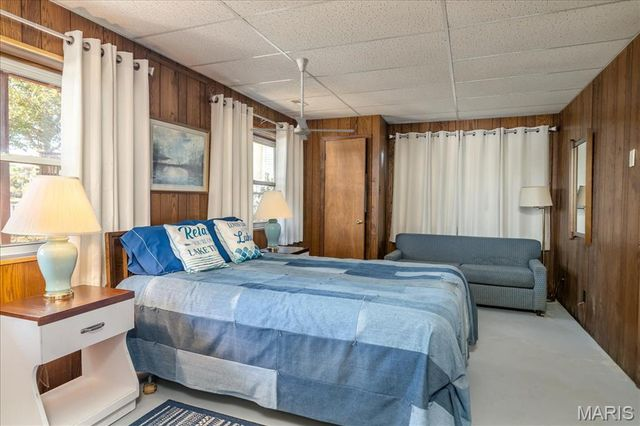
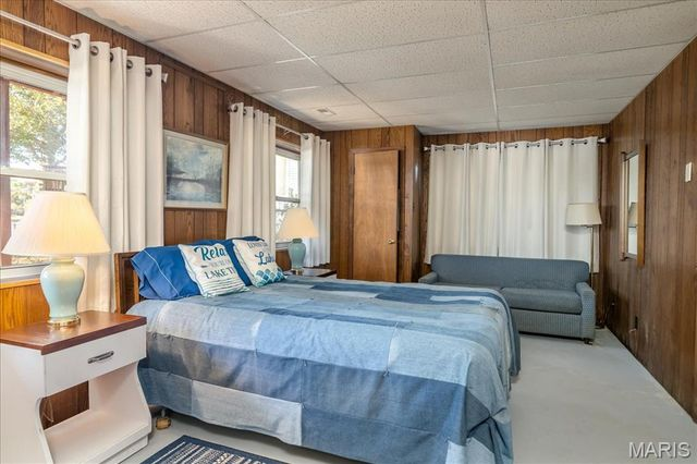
- ceiling fan [248,57,356,141]
